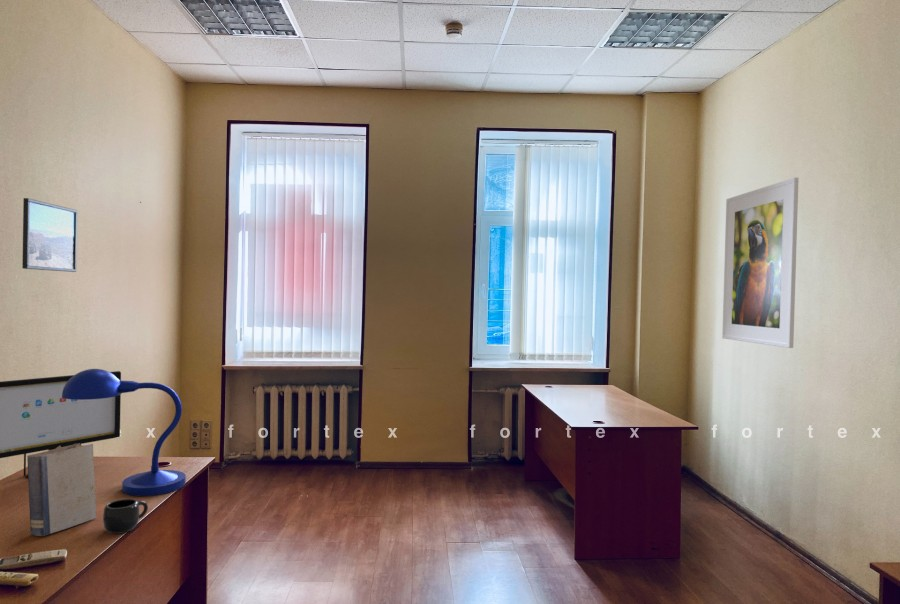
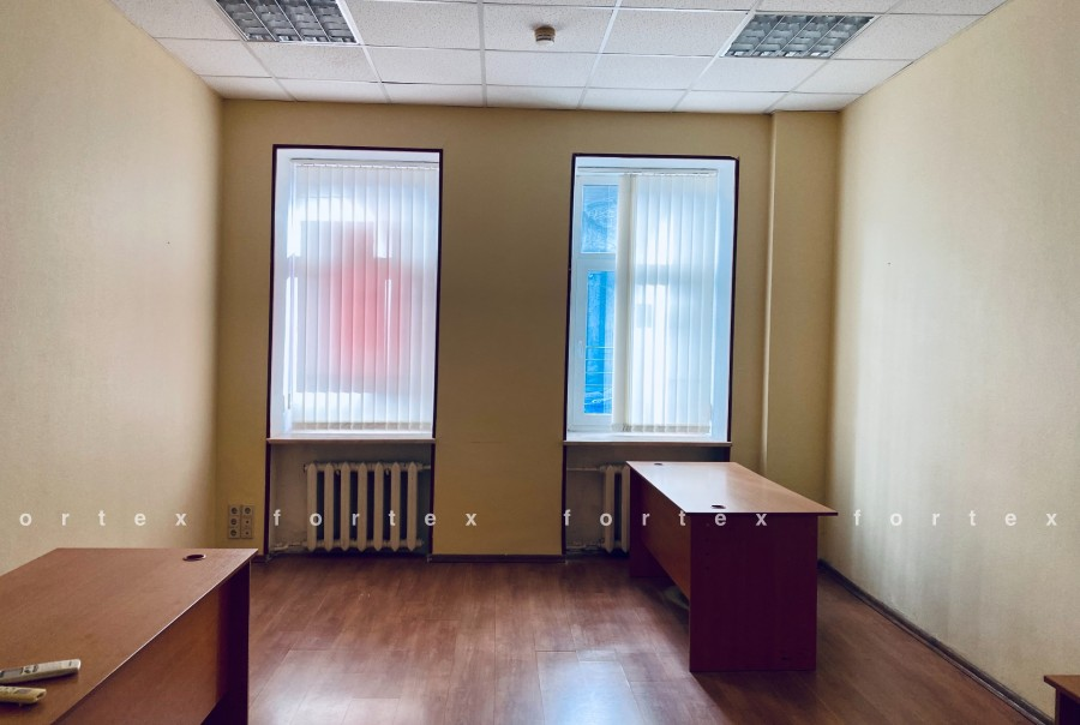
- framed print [21,197,78,273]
- mug [102,498,149,535]
- computer monitor [0,370,122,478]
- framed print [721,177,799,349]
- desk lamp [62,368,187,497]
- book [26,443,97,537]
